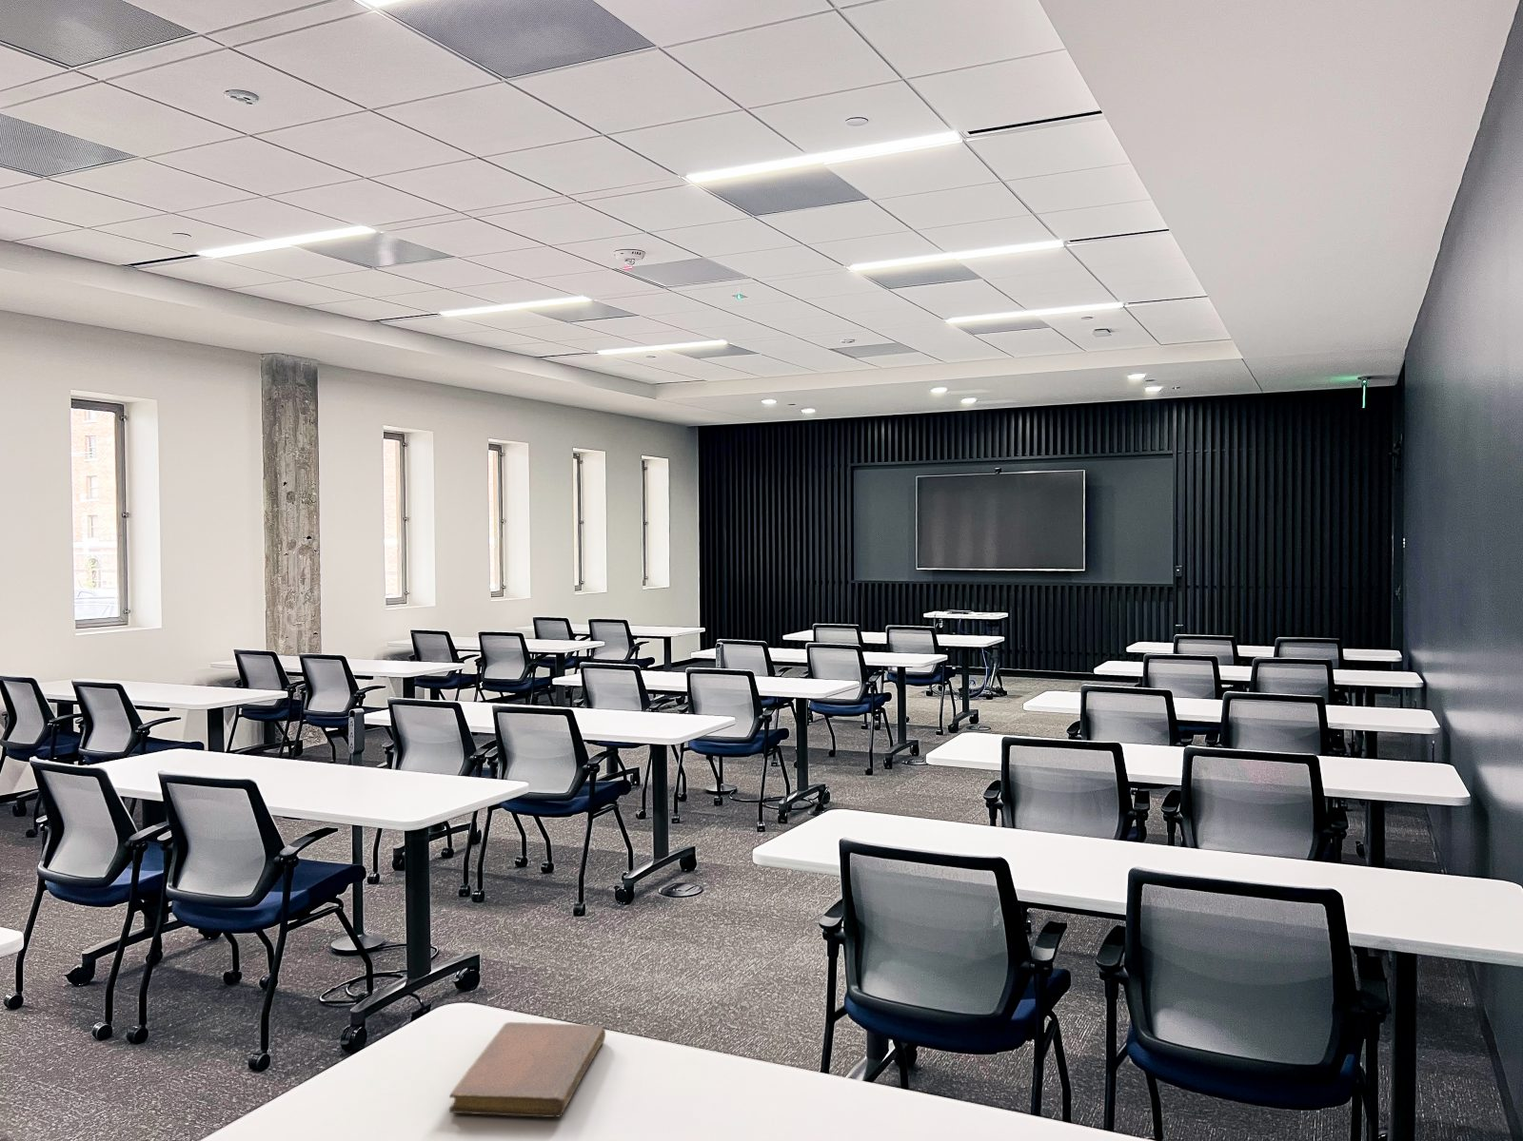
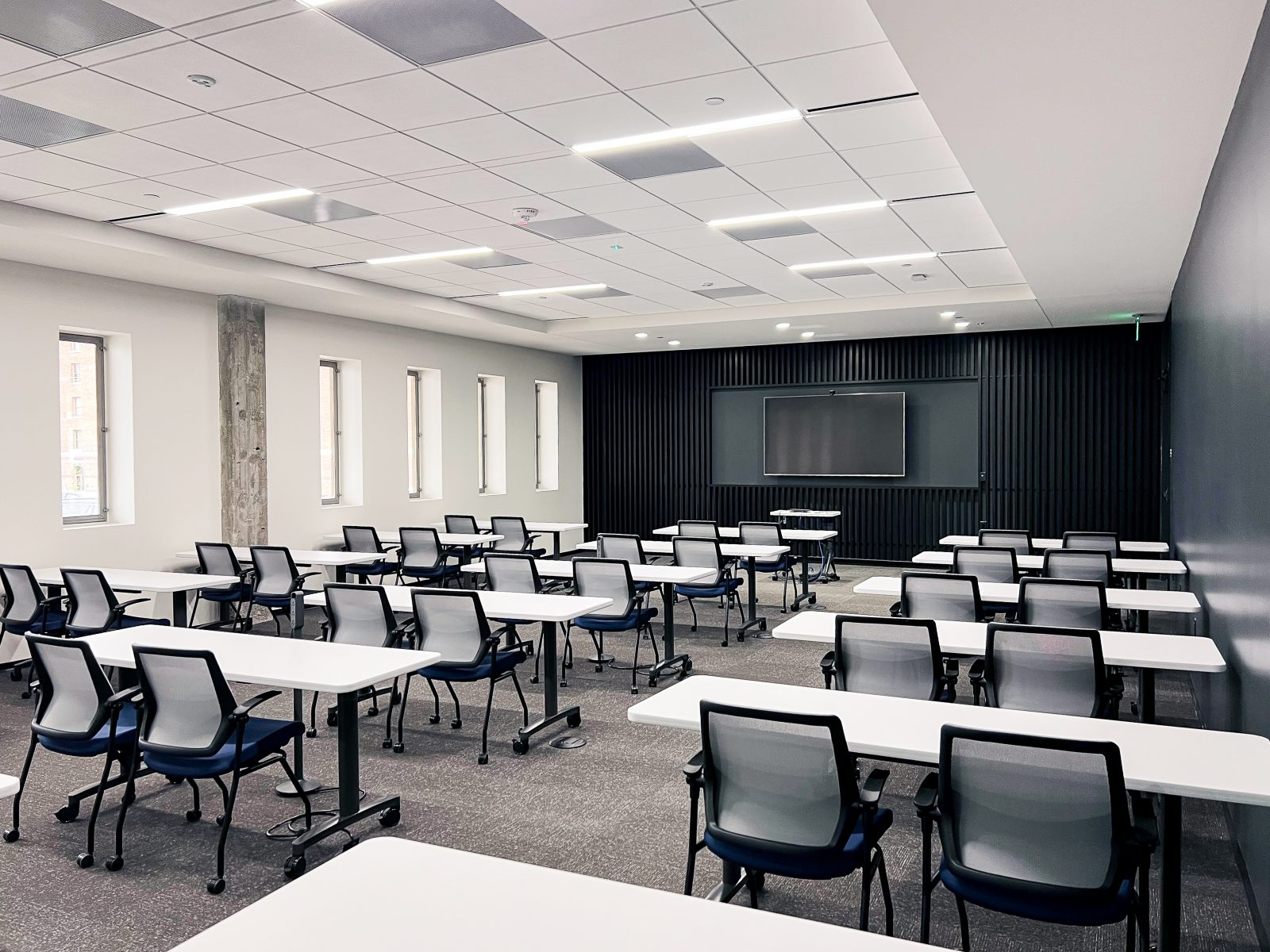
- notebook [449,1021,607,1118]
